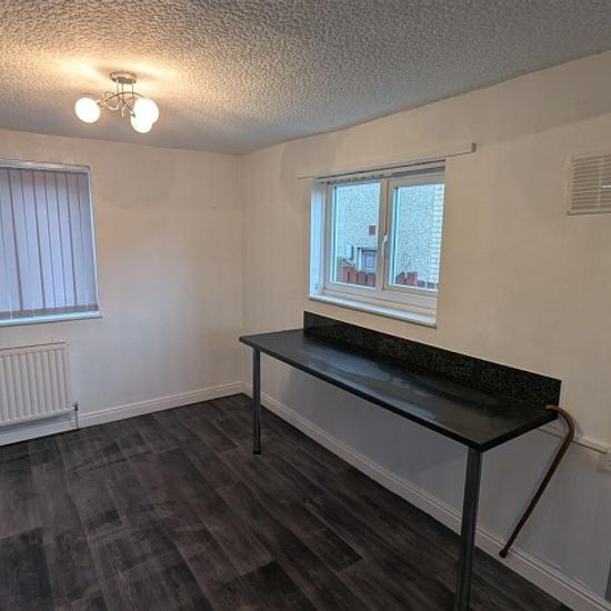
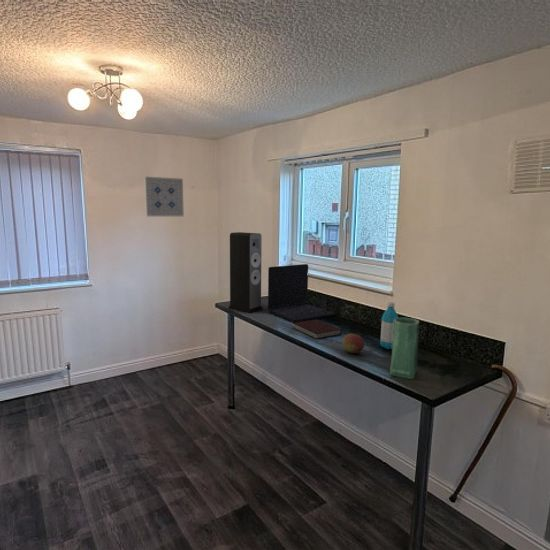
+ water bottle [379,301,399,350]
+ vase [389,317,420,380]
+ speaker [227,231,264,314]
+ notebook [292,319,343,340]
+ laptop [267,263,335,323]
+ wall art [143,176,185,217]
+ fruit [341,333,365,354]
